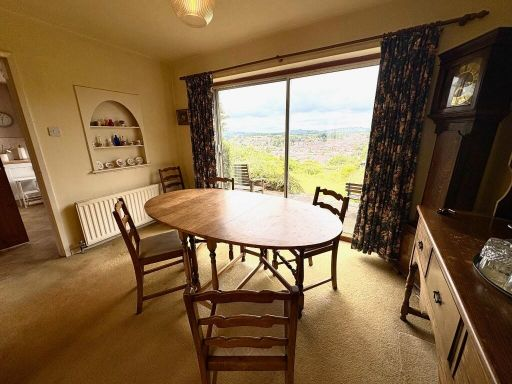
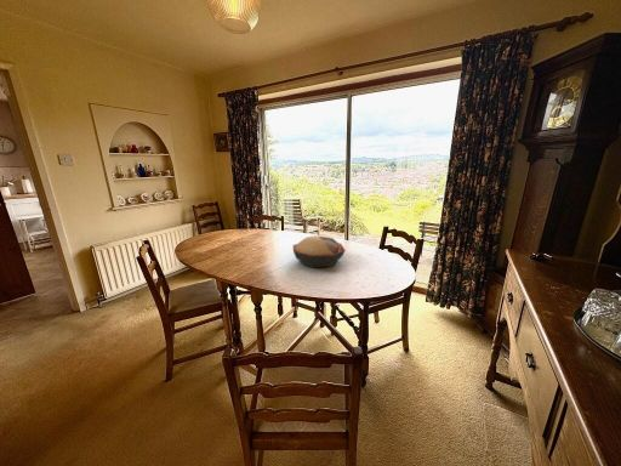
+ decorative bowl [292,234,347,268]
